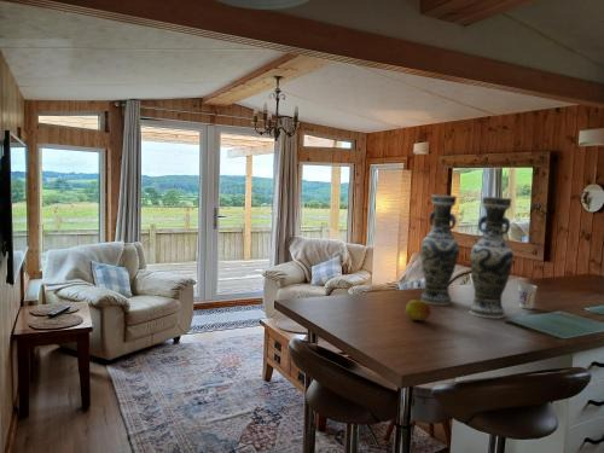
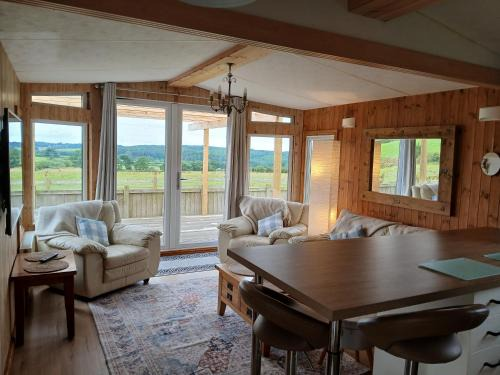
- vase [419,193,515,320]
- fruit [405,298,431,321]
- cup [517,283,539,310]
